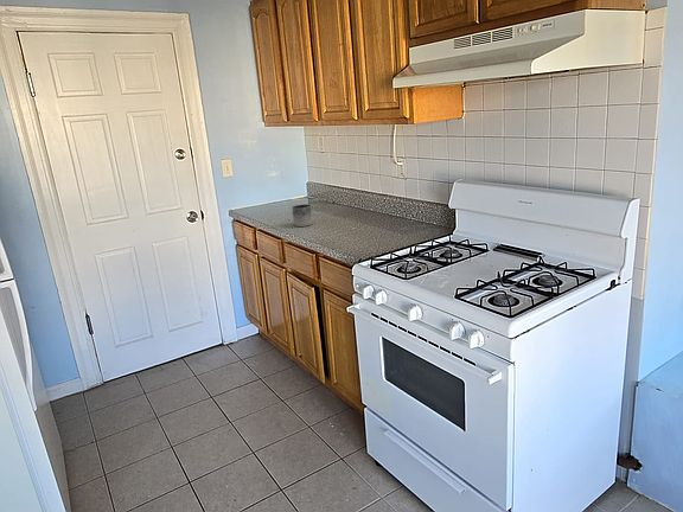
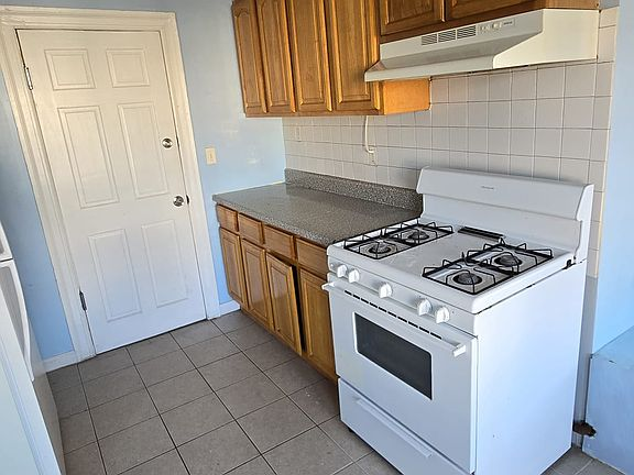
- mug [291,204,313,228]
